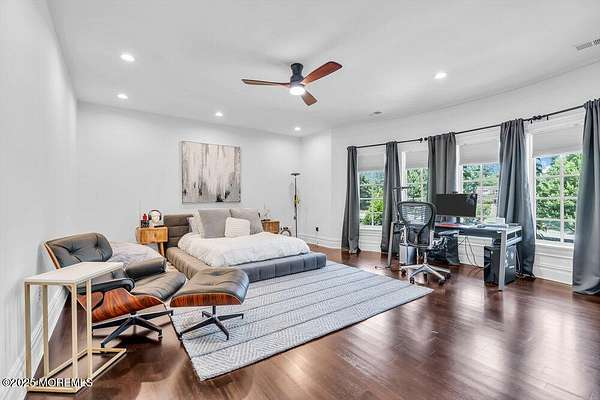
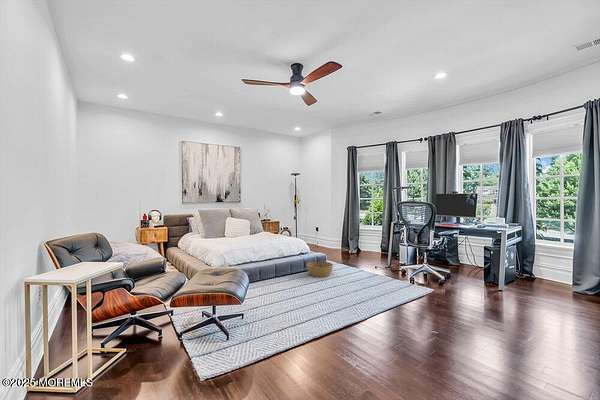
+ basket [306,260,334,278]
